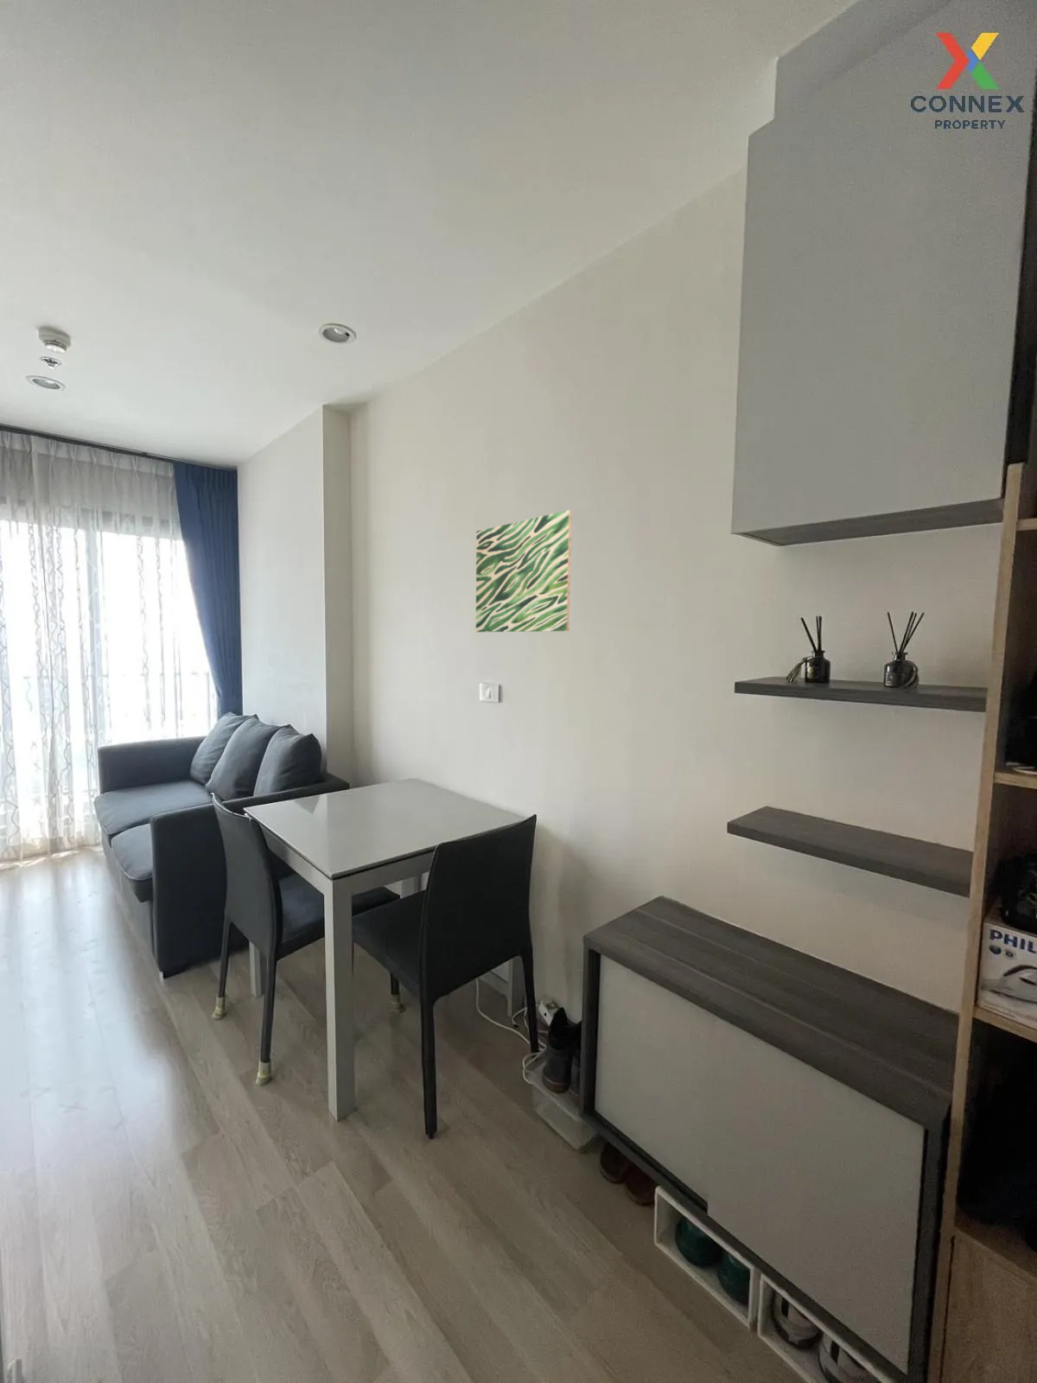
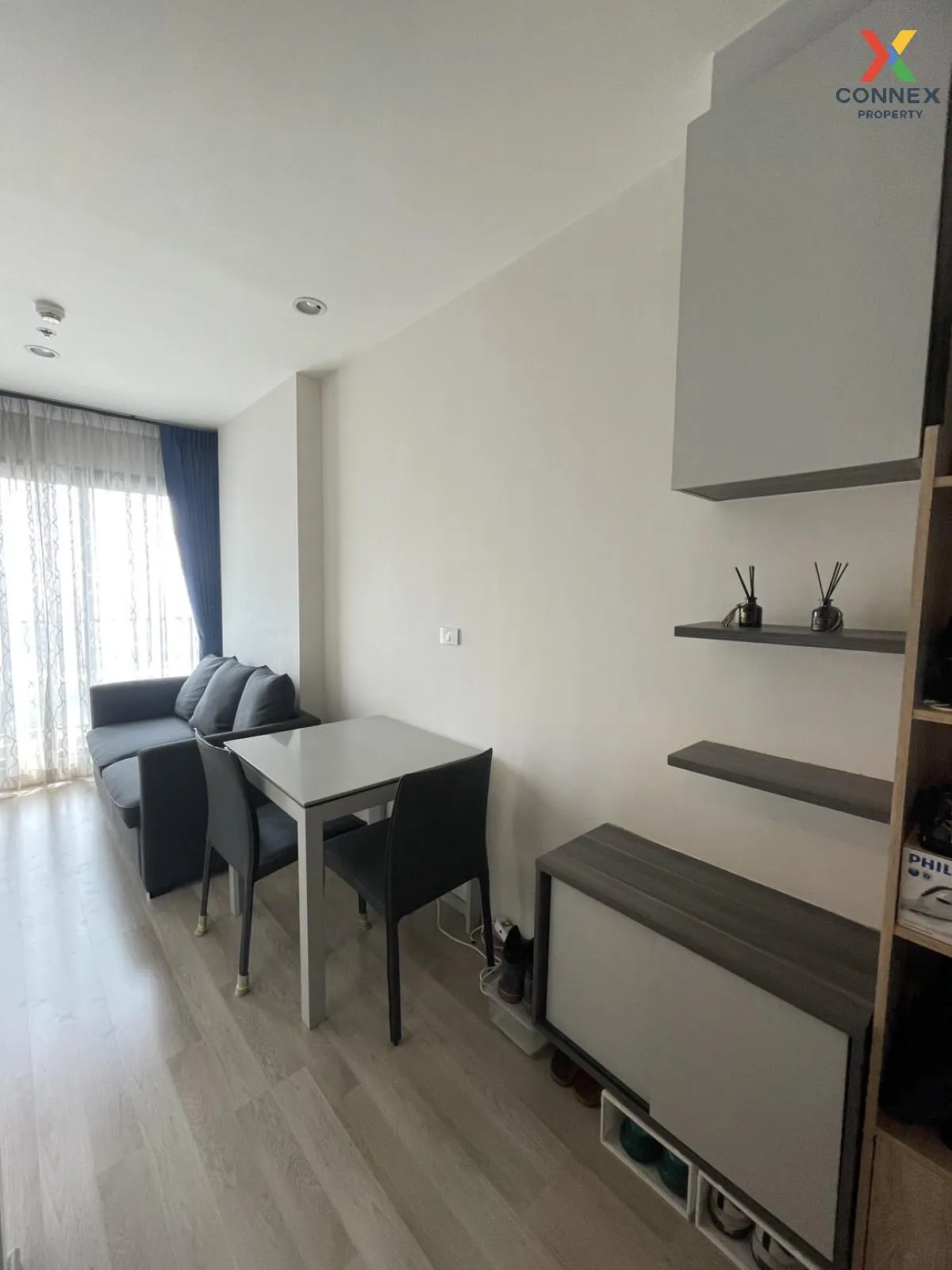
- wall art [475,510,572,633]
